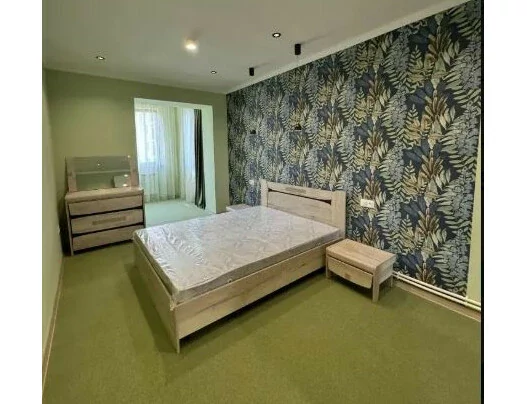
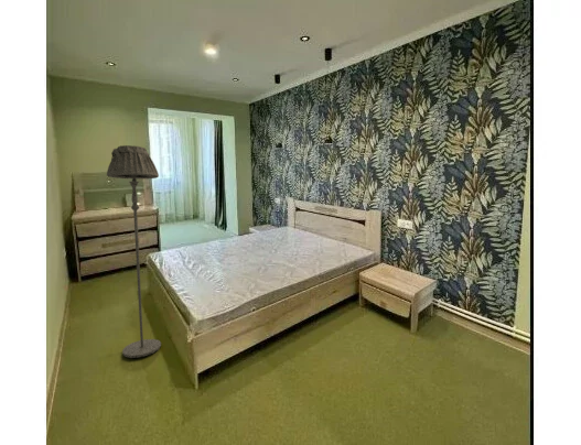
+ floor lamp [106,144,162,359]
